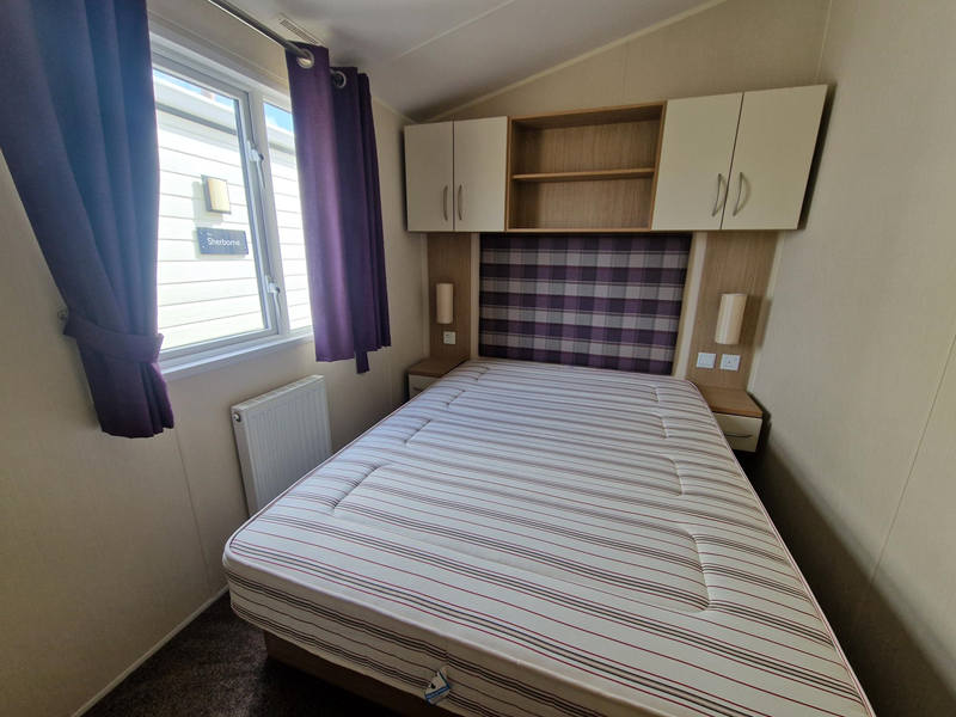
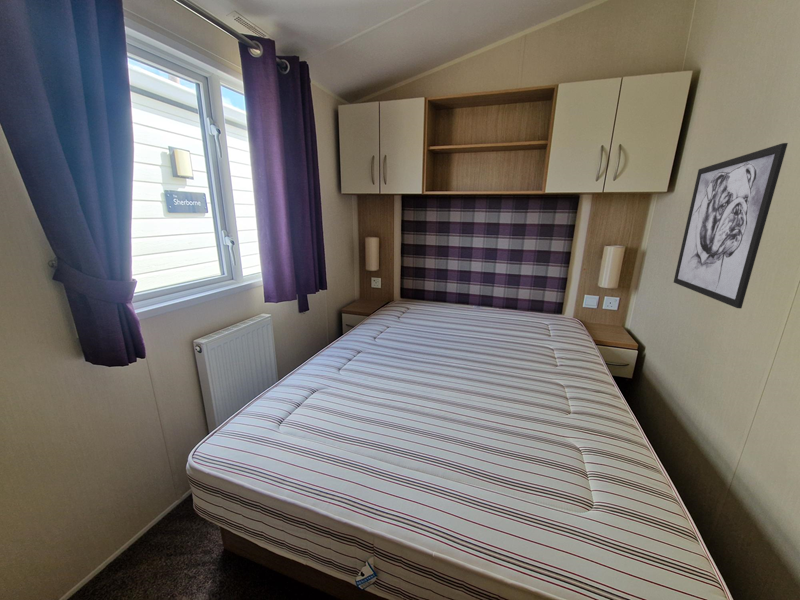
+ wall art [673,142,789,309]
